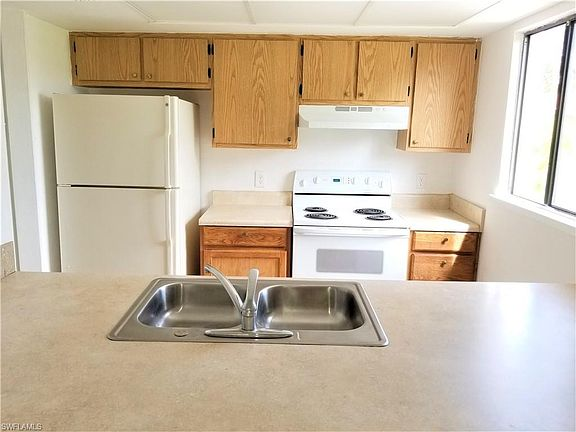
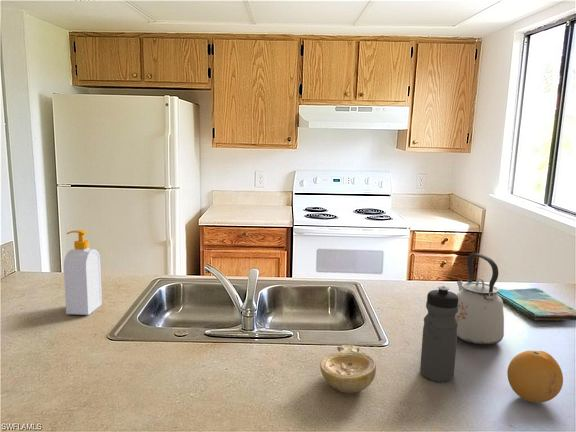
+ soap dish [319,344,377,394]
+ water bottle [419,285,459,383]
+ dish towel [497,287,576,321]
+ fruit [506,350,564,404]
+ soap bottle [63,229,103,316]
+ kettle [455,253,505,346]
